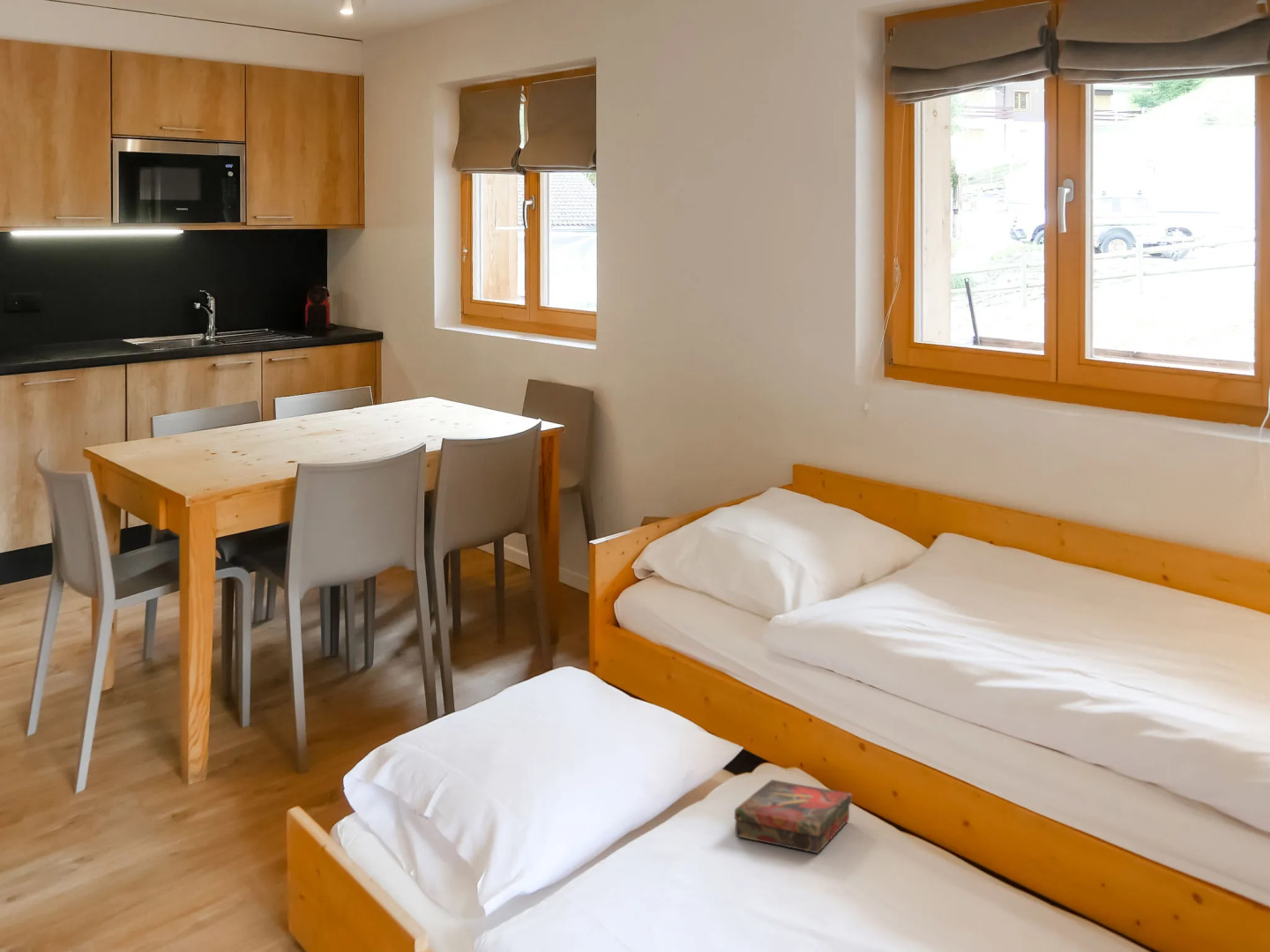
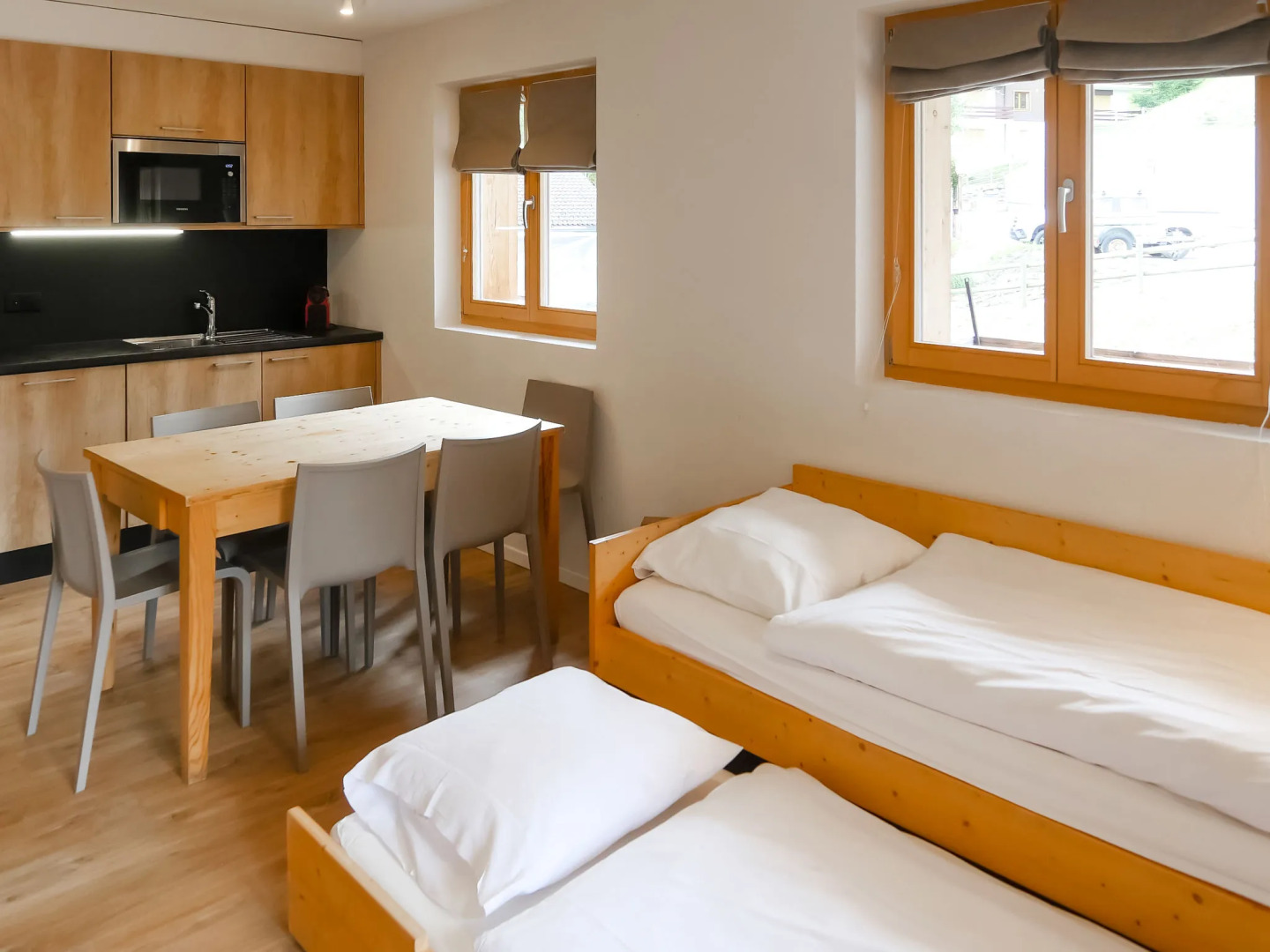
- book [734,778,853,854]
